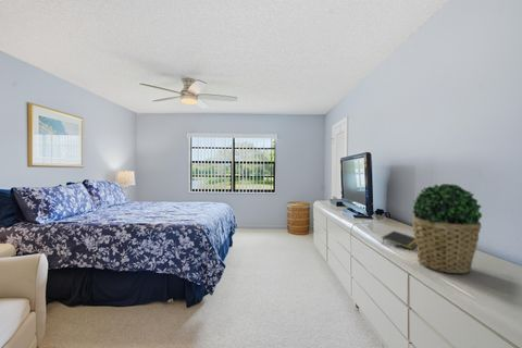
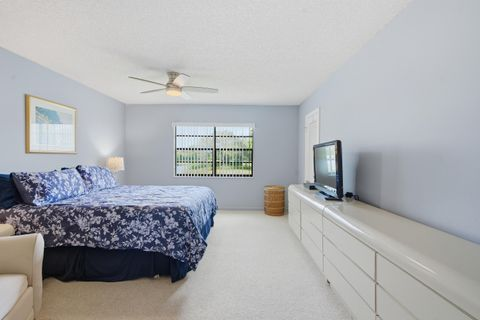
- potted plant [411,183,483,274]
- notepad [381,229,417,250]
